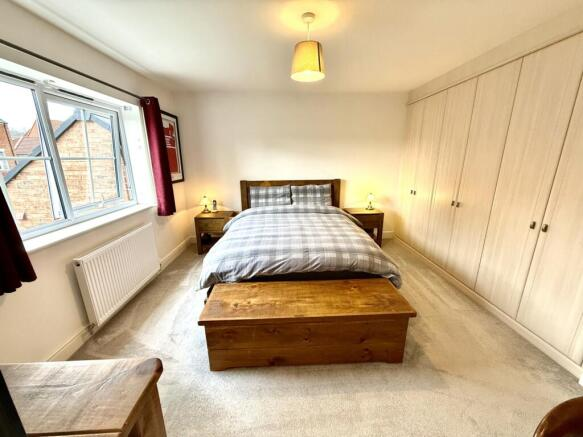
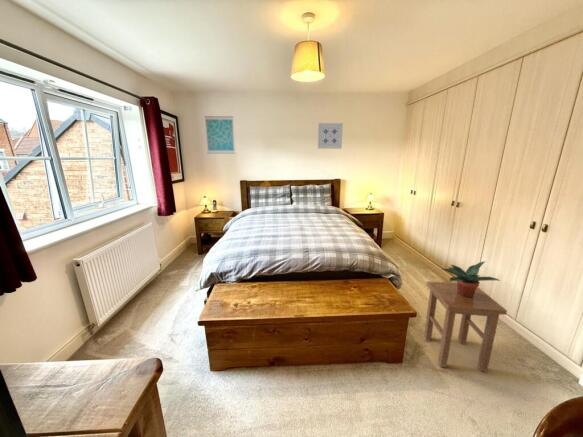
+ wall art [317,122,344,150]
+ wall art [203,115,236,154]
+ stool [423,280,508,373]
+ potted plant [440,260,501,298]
